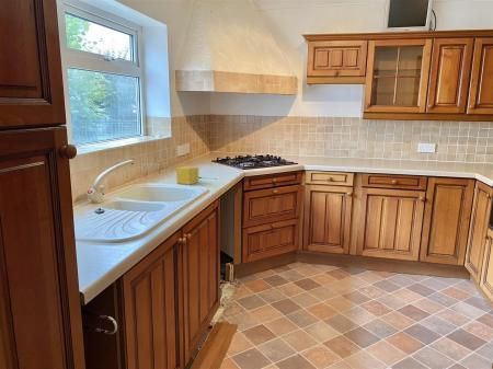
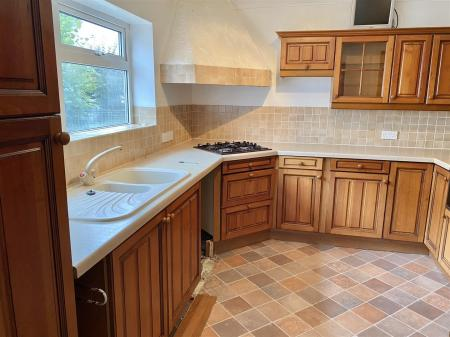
- sponge [175,165,199,186]
